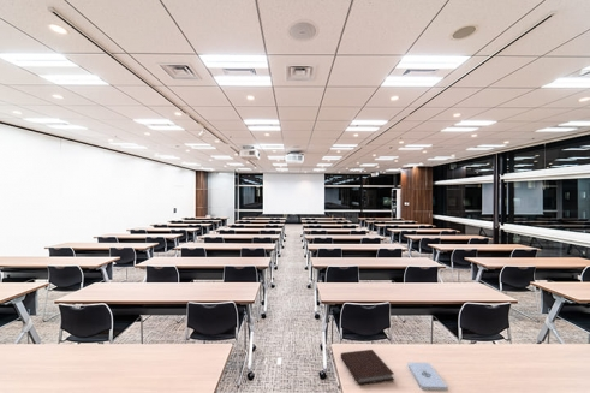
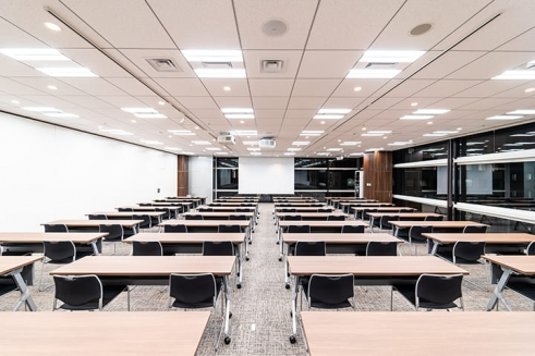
- notepad [406,362,449,392]
- notebook [340,349,395,386]
